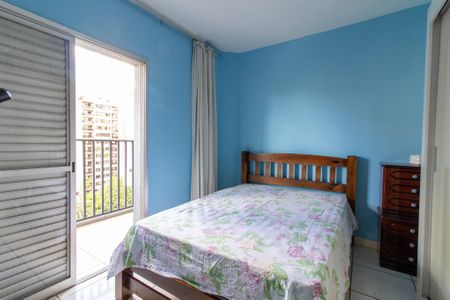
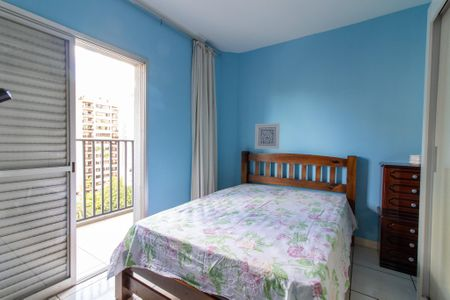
+ wall art [254,122,281,150]
